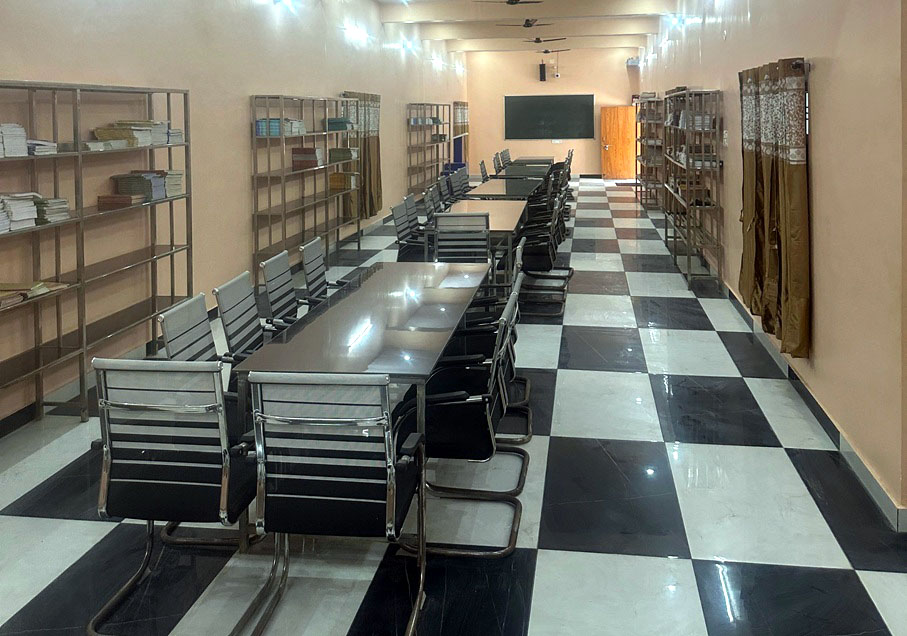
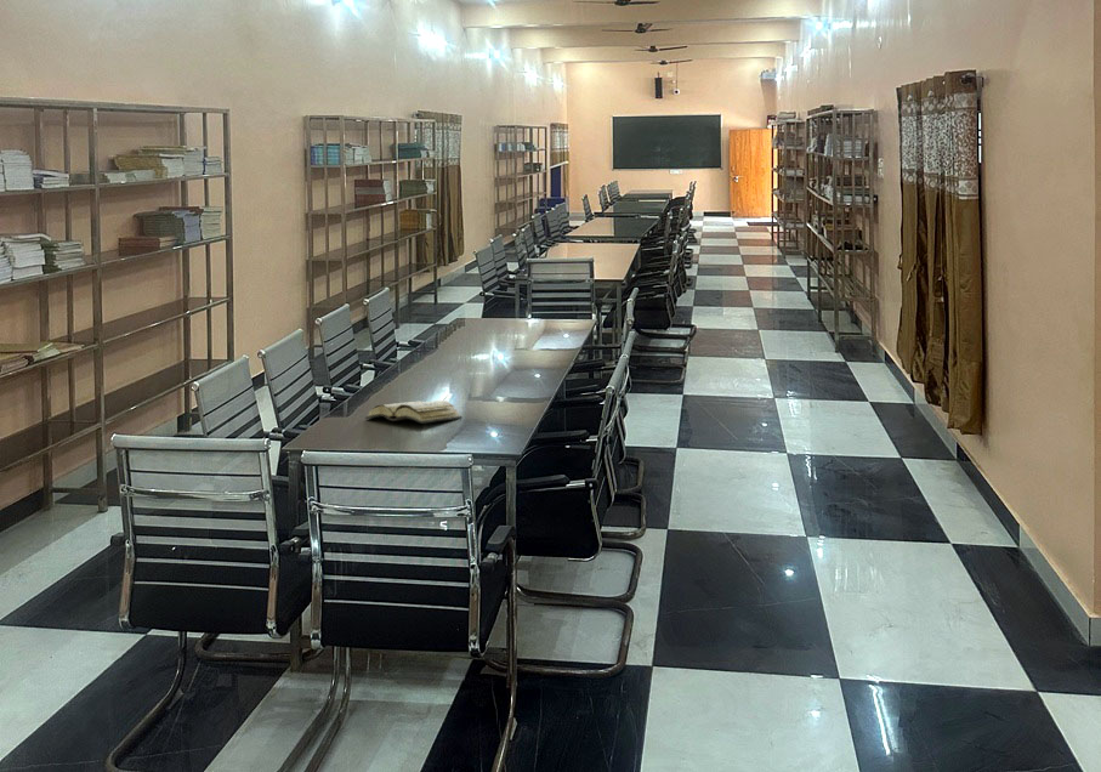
+ diary [364,399,462,425]
